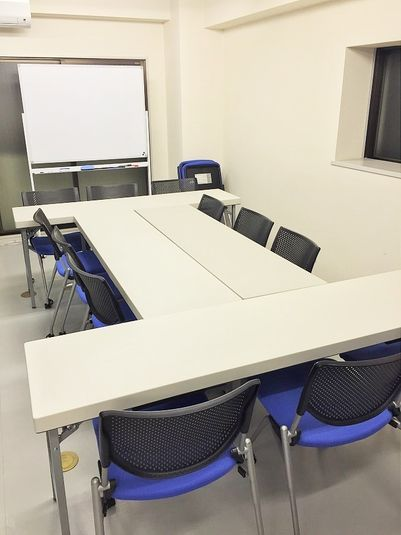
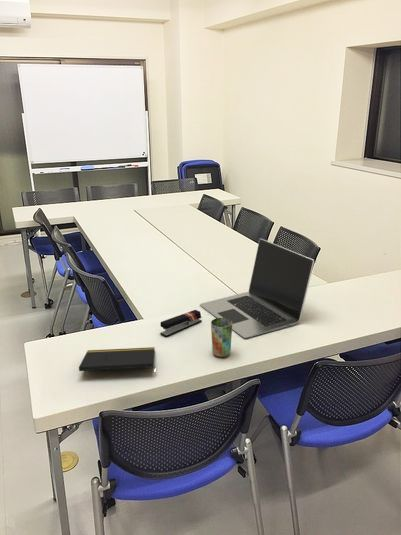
+ cup [210,317,233,358]
+ laptop [199,238,315,339]
+ notepad [78,346,157,376]
+ stapler [159,309,202,338]
